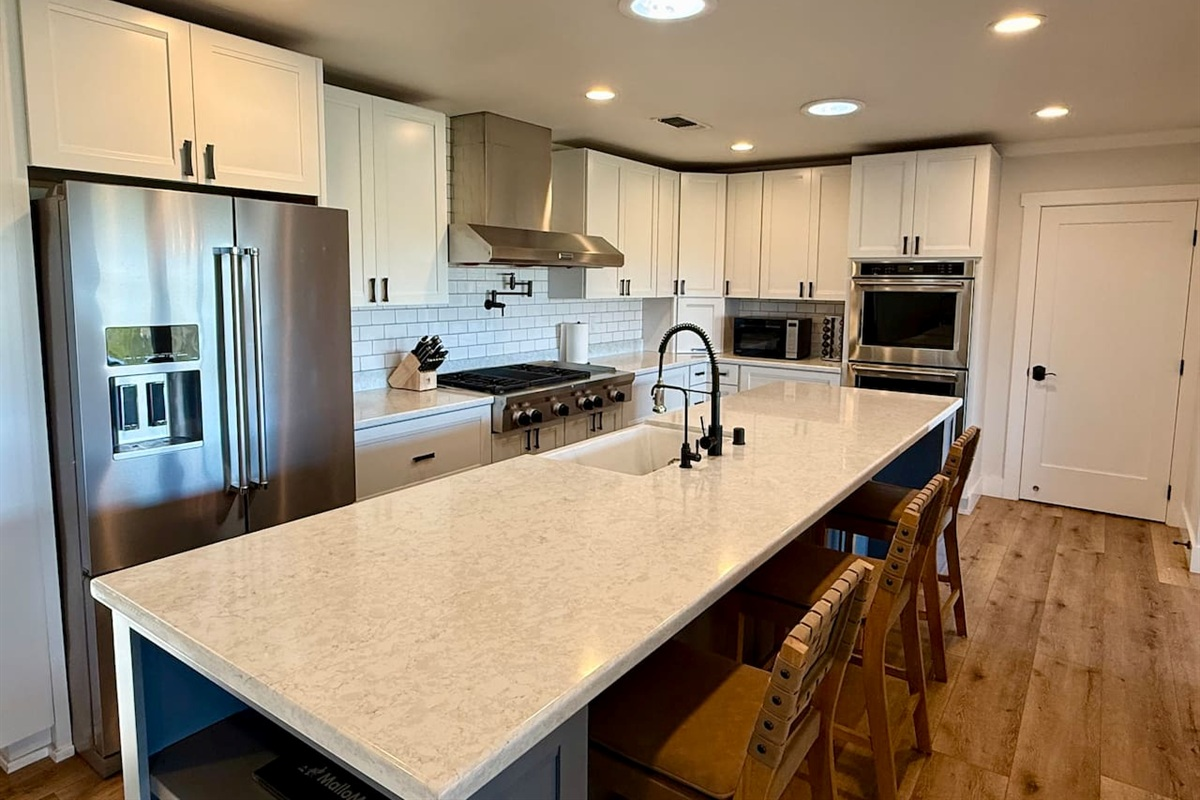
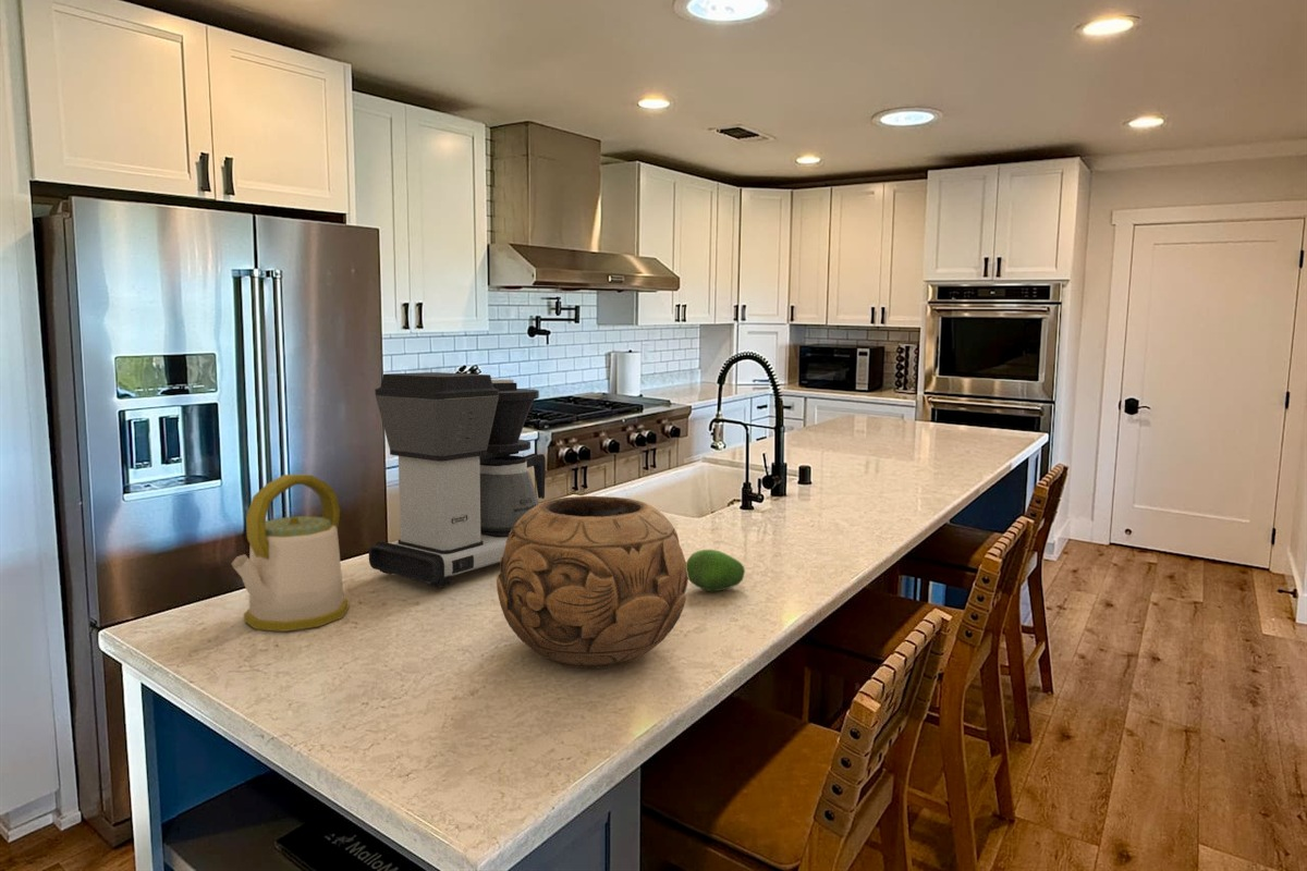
+ fruit [686,549,746,592]
+ kettle [230,473,350,633]
+ decorative bowl [496,495,689,668]
+ coffee maker [368,371,547,589]
